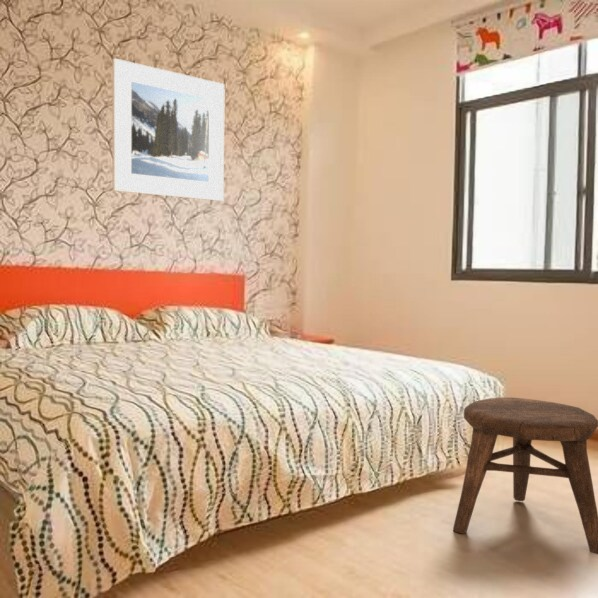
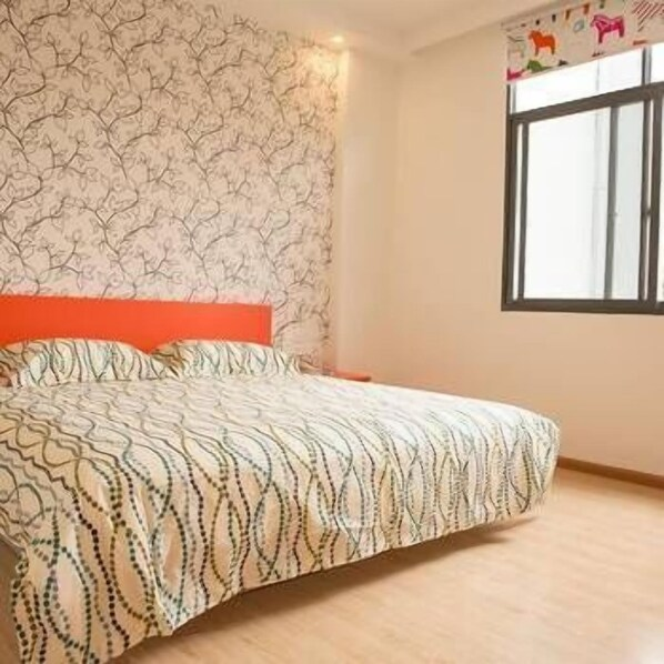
- stool [452,397,598,555]
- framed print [111,57,226,202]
